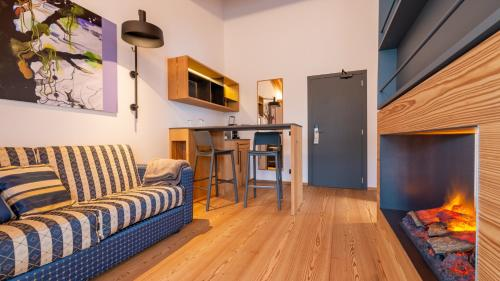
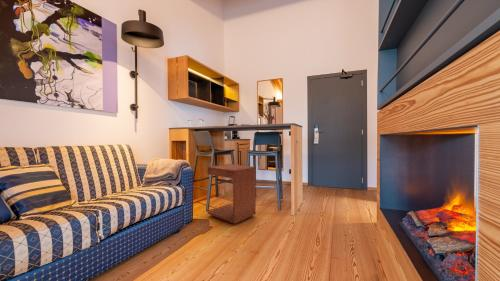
+ side table [206,163,257,225]
